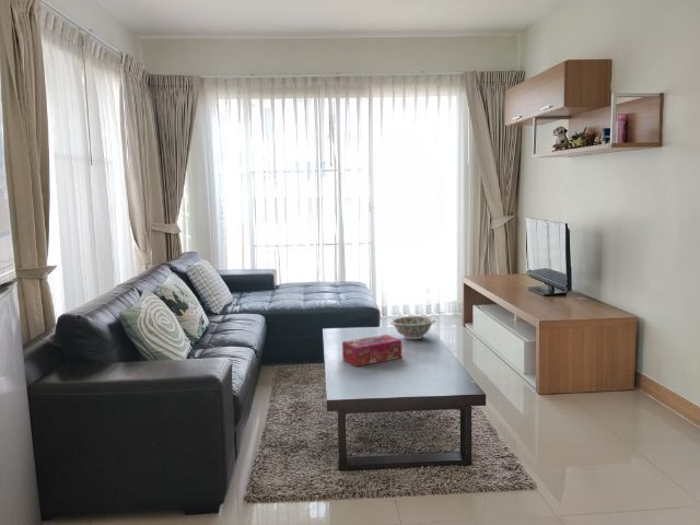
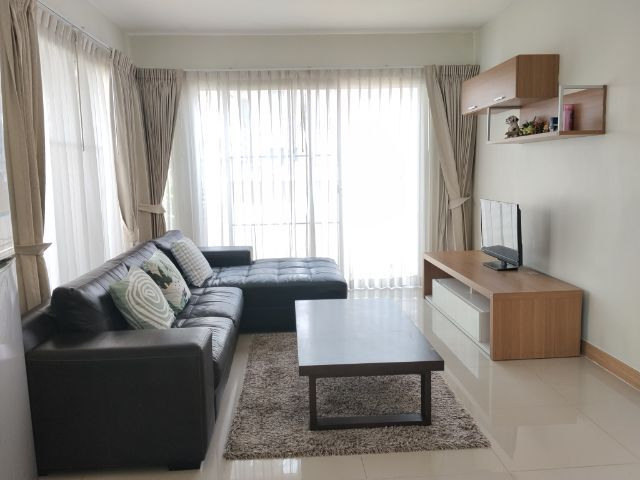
- tissue box [341,334,402,368]
- decorative bowl [389,315,436,340]
